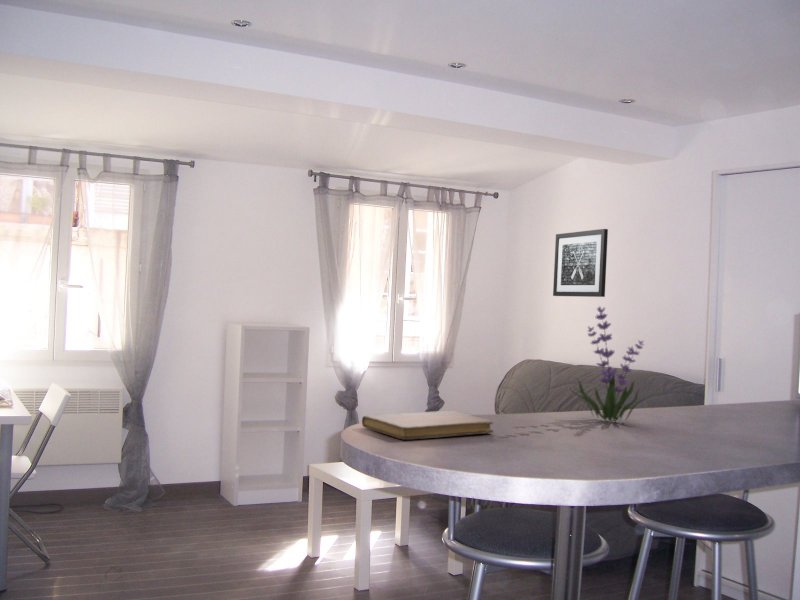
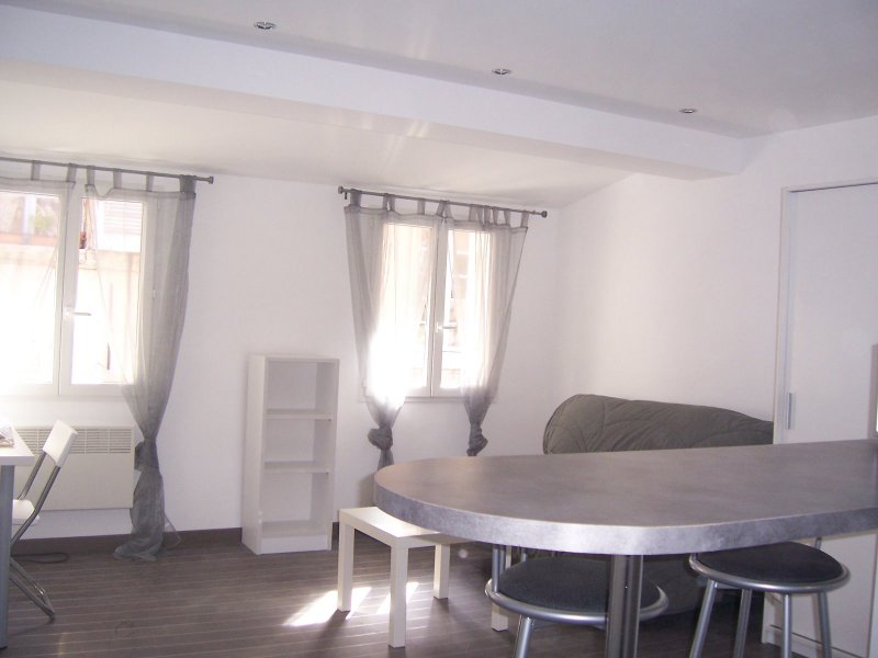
- wall art [552,228,609,298]
- plant [569,305,653,422]
- notebook [361,410,494,441]
